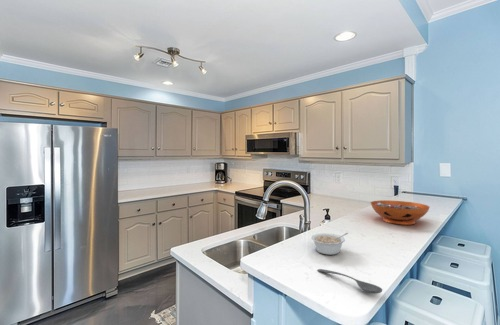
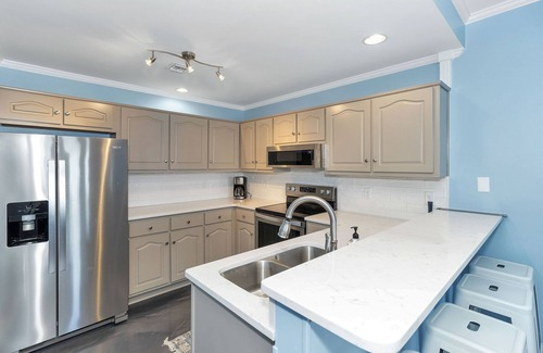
- soupspoon [316,268,383,294]
- decorative bowl [370,199,431,225]
- legume [310,232,349,256]
